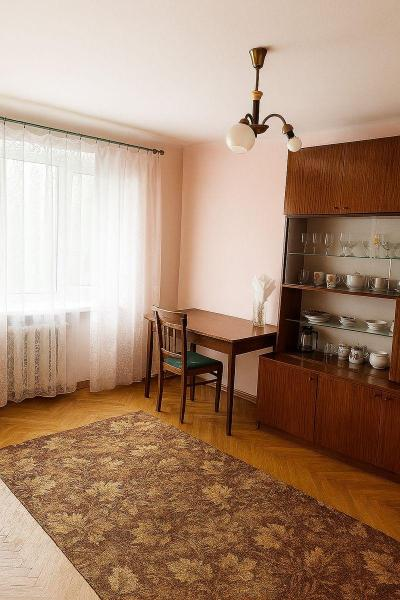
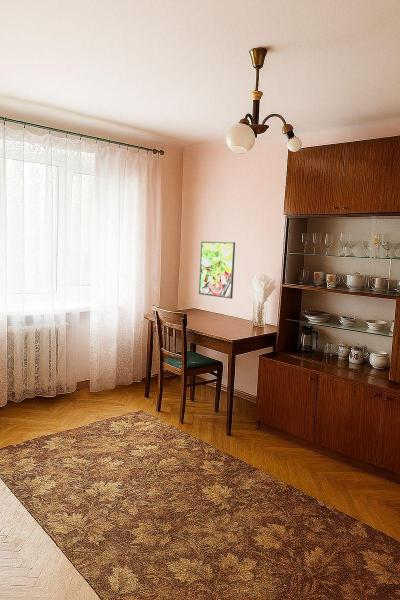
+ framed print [198,241,236,300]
